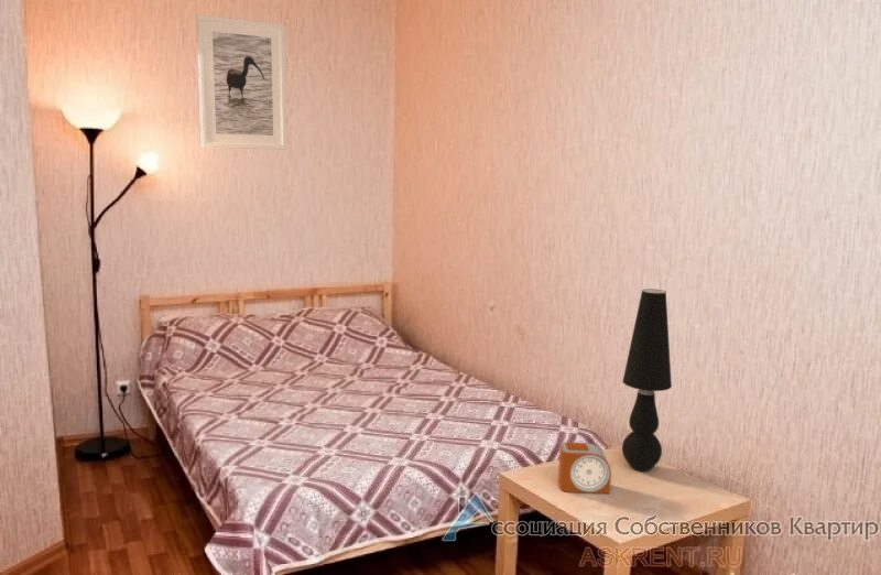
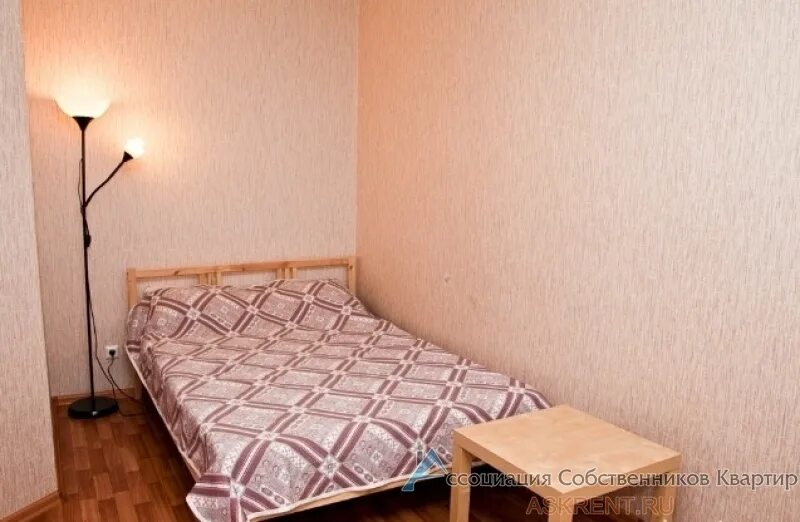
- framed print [195,13,287,151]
- table lamp [621,288,673,473]
- alarm clock [557,441,612,495]
